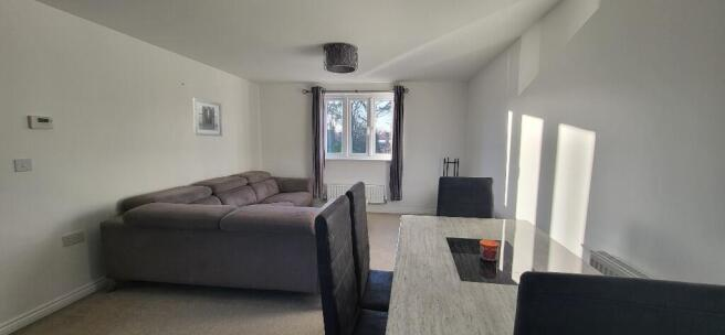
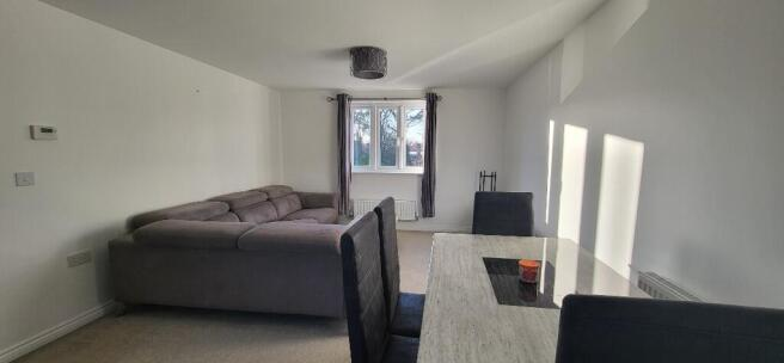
- wall art [191,97,223,137]
